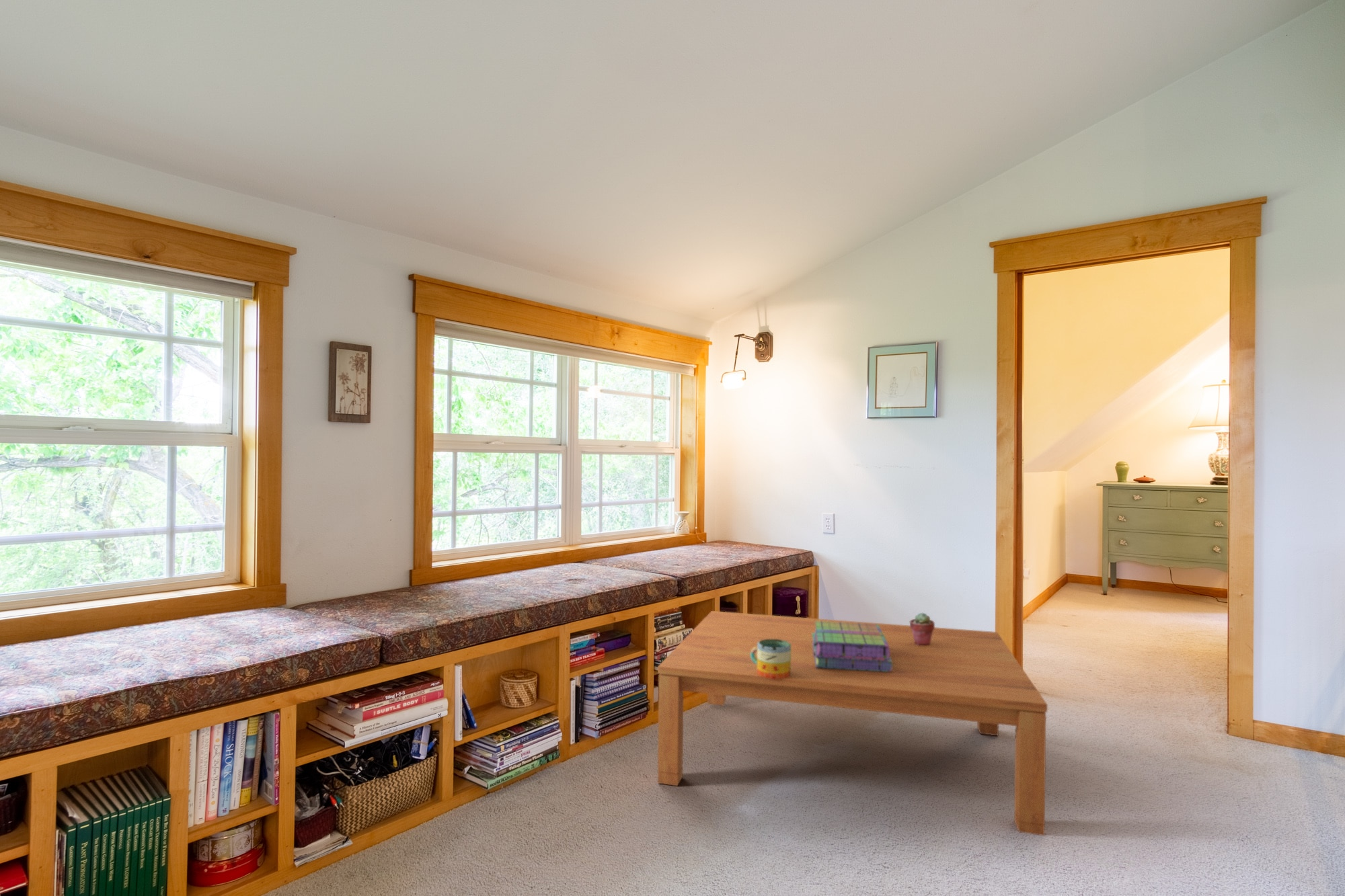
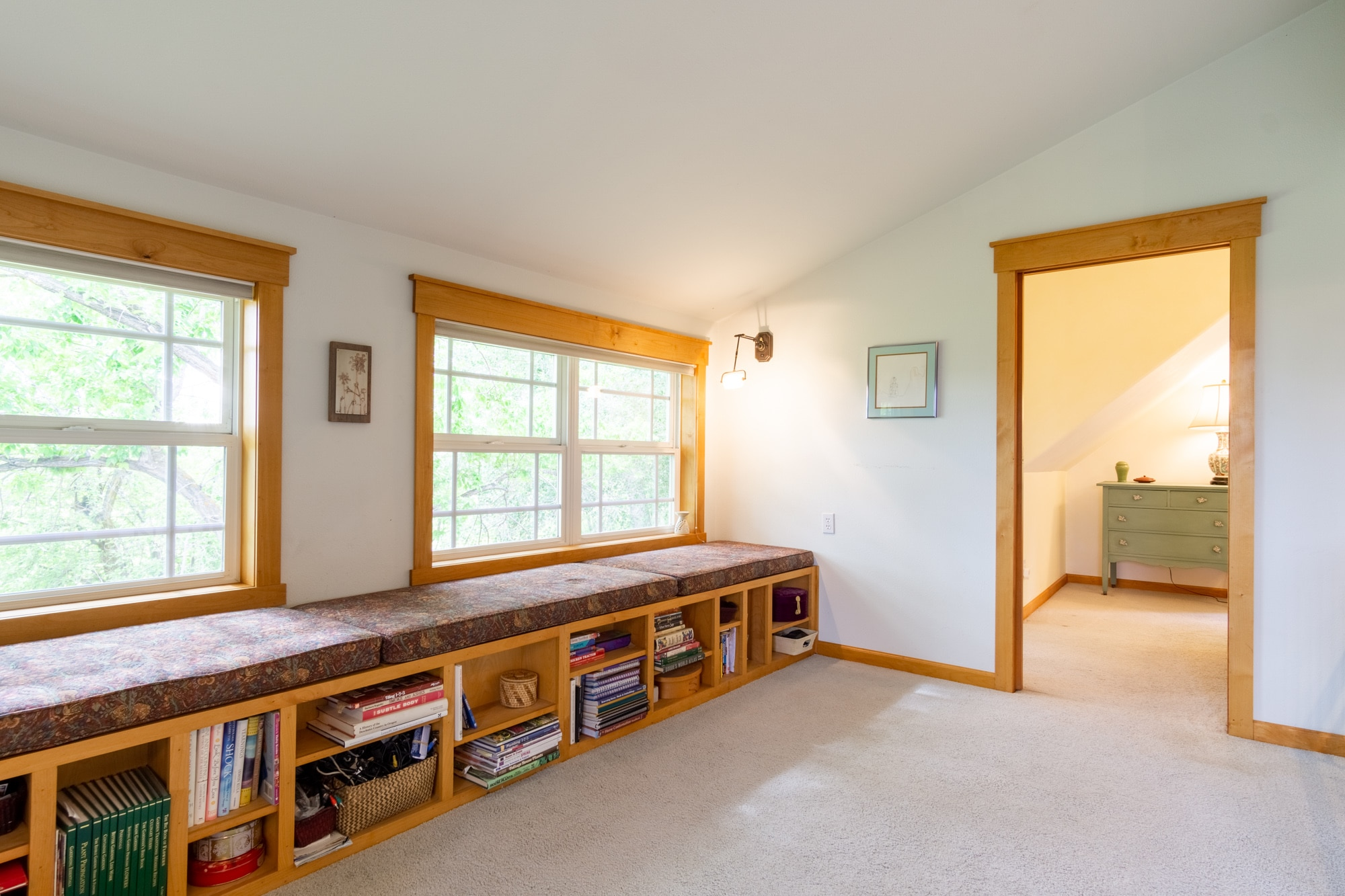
- coffee table [657,610,1048,836]
- mug [751,639,791,679]
- potted succulent [909,612,935,645]
- stack of books [812,621,894,671]
